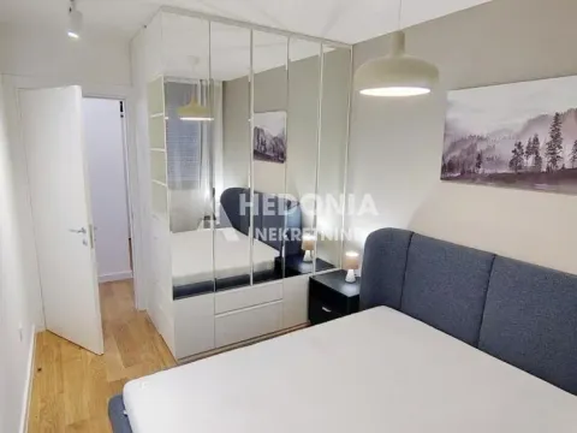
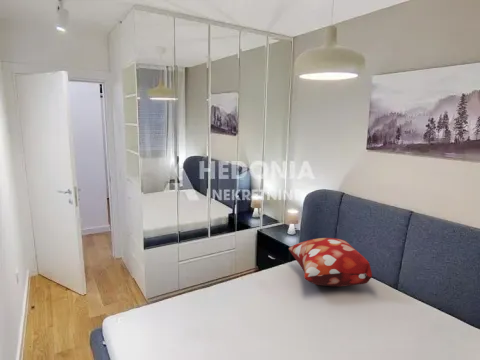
+ decorative pillow [288,237,373,288]
